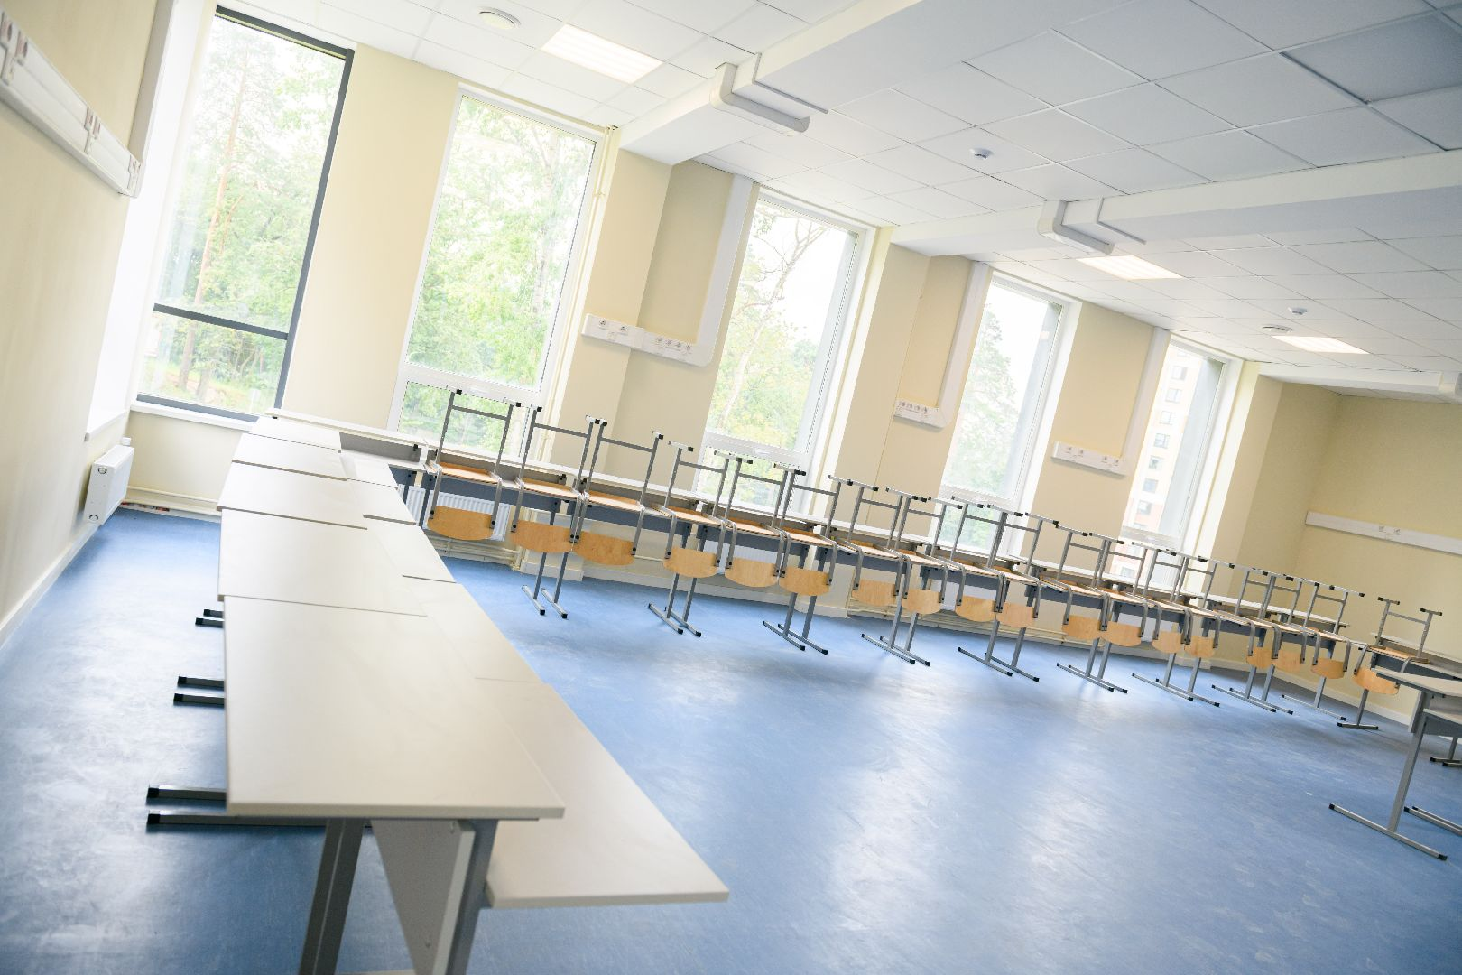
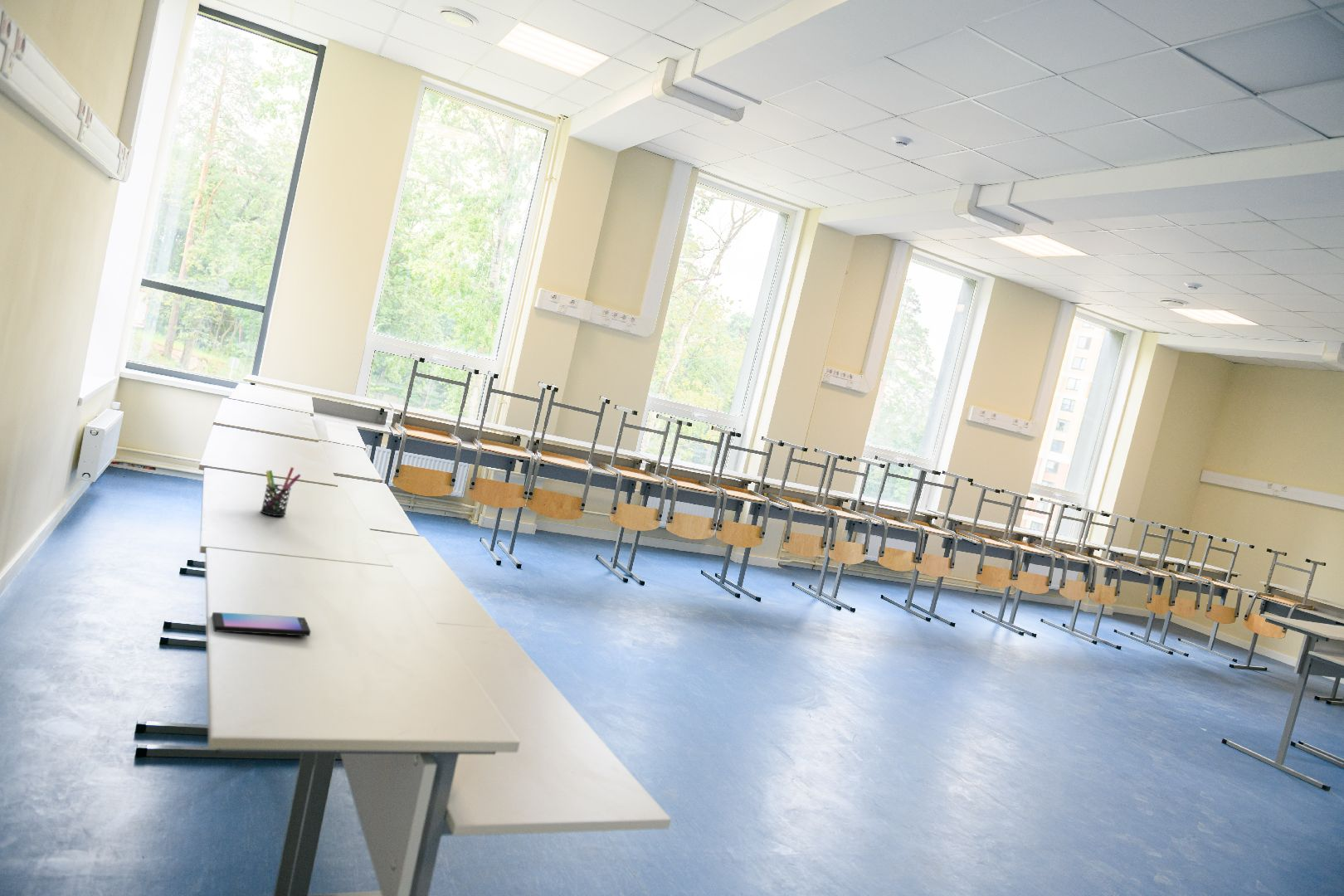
+ pen holder [260,466,302,517]
+ smartphone [211,611,312,637]
